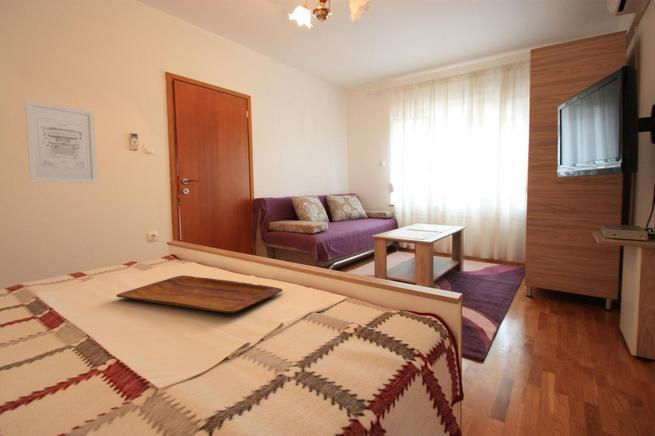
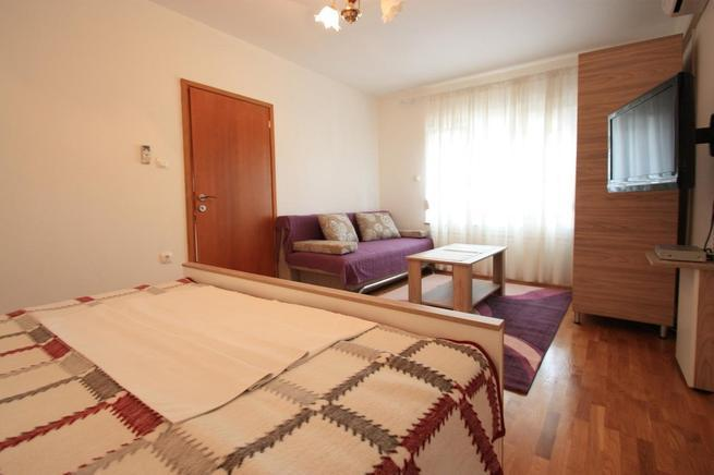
- tray [116,275,283,314]
- wall art [24,99,99,184]
